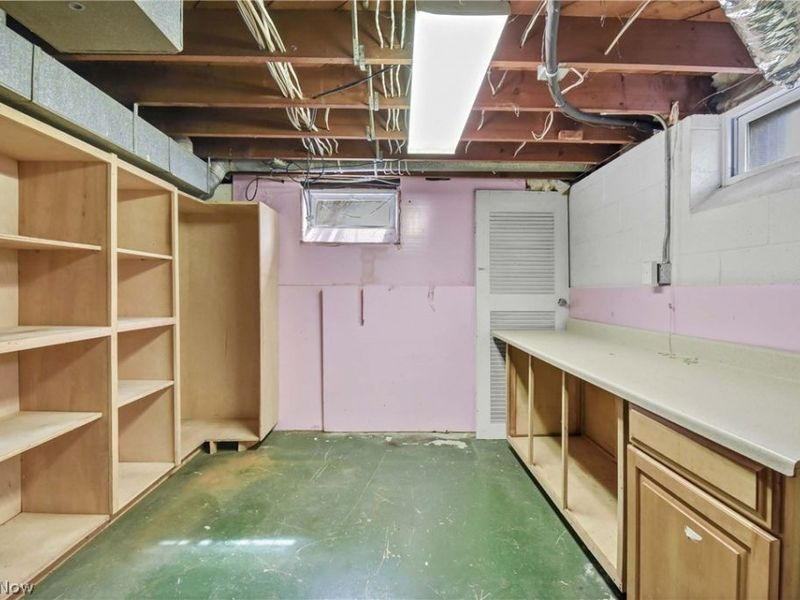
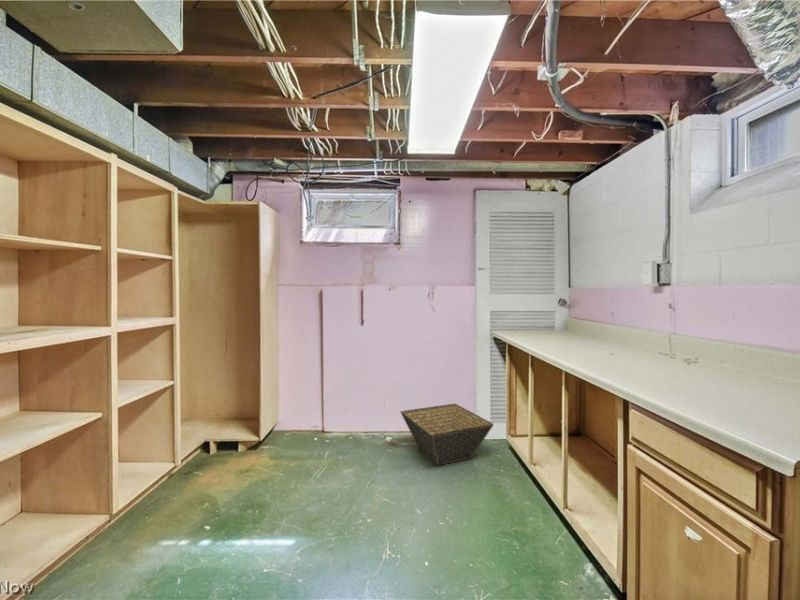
+ basket [399,403,495,467]
